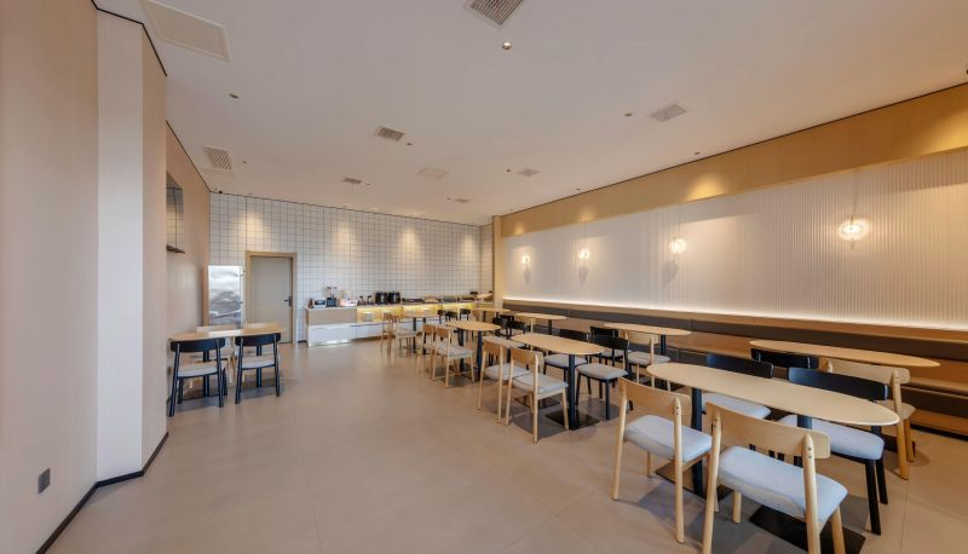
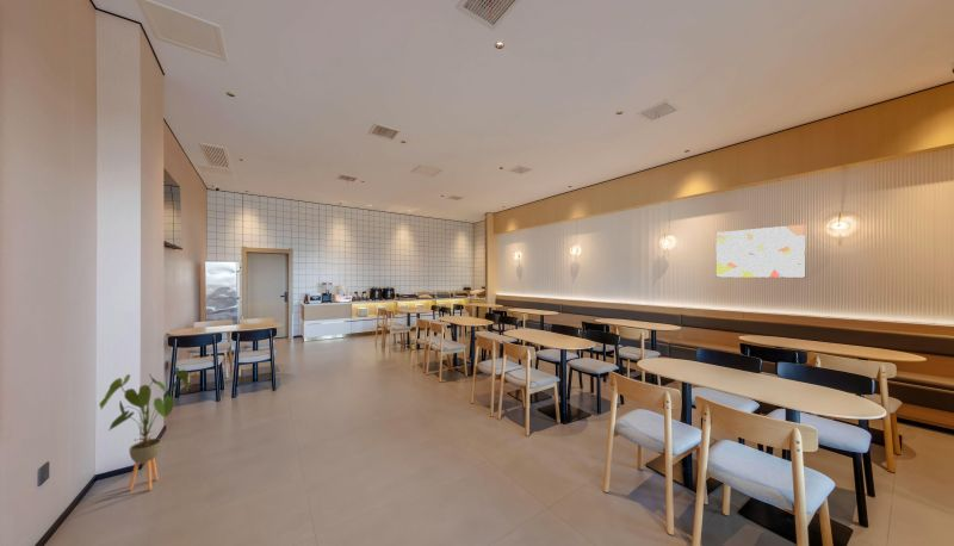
+ wall art [714,223,807,279]
+ house plant [98,366,191,492]
